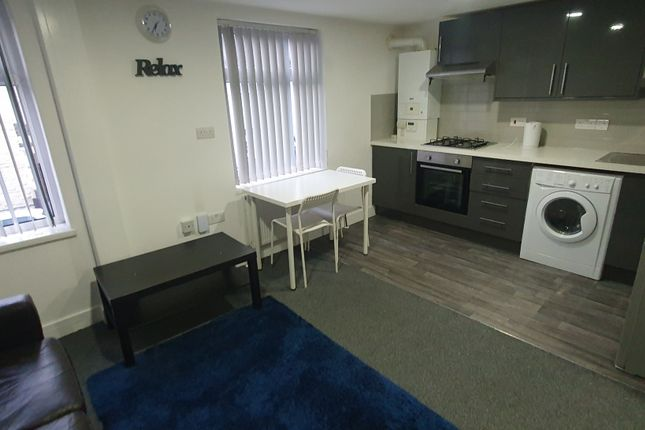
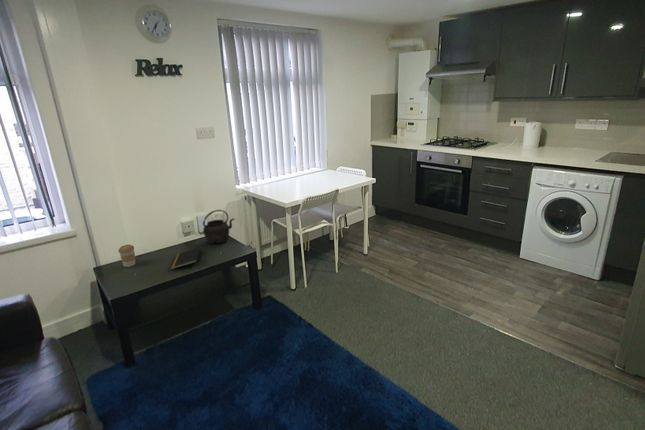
+ kettle [202,209,236,245]
+ coffee cup [118,244,136,268]
+ notepad [169,246,202,270]
